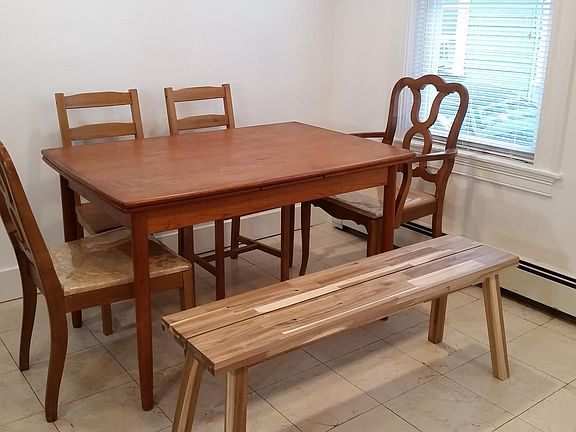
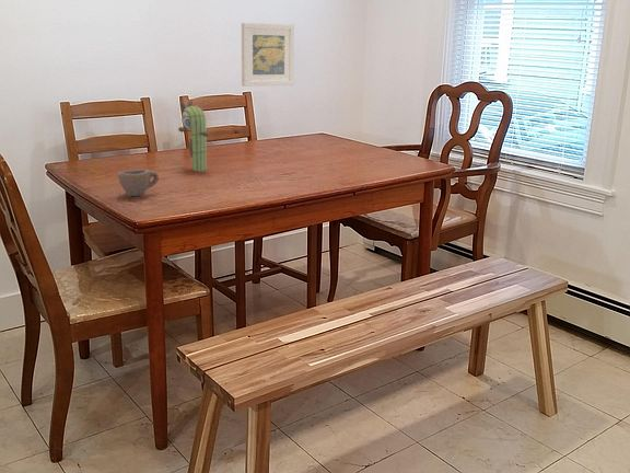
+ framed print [241,22,295,88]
+ cup [117,169,160,197]
+ plant [177,100,210,172]
